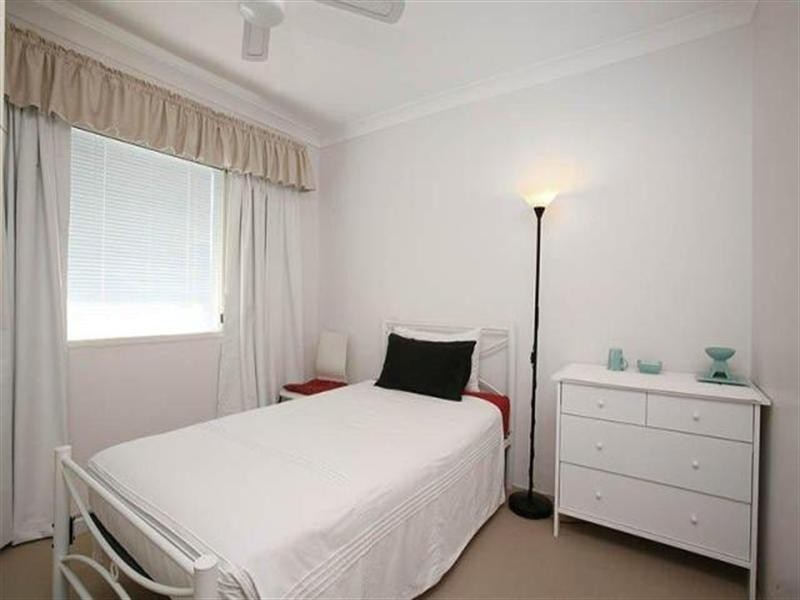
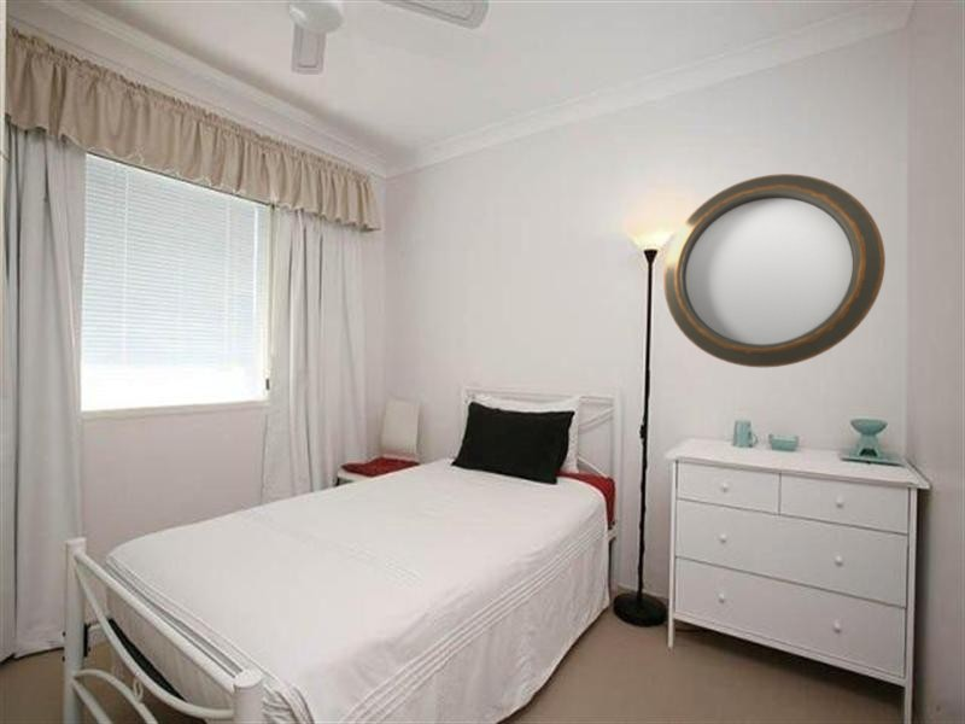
+ home mirror [662,173,887,368]
